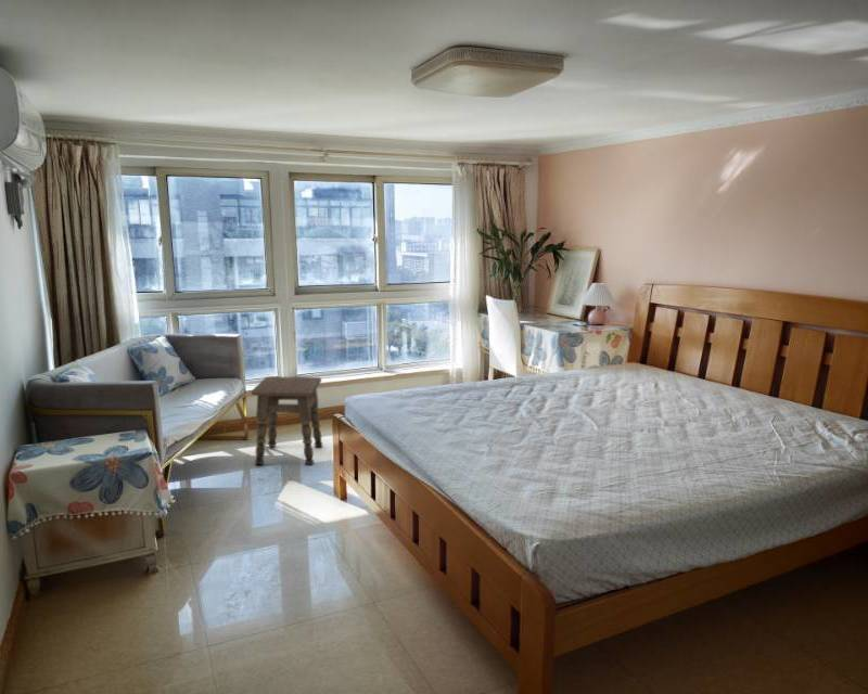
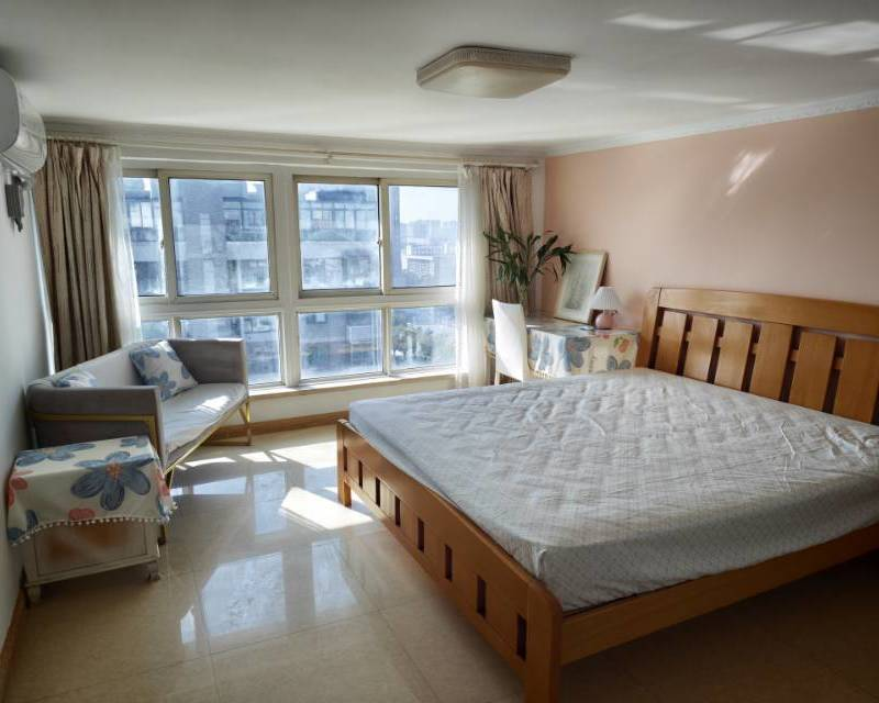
- side table [251,375,323,466]
